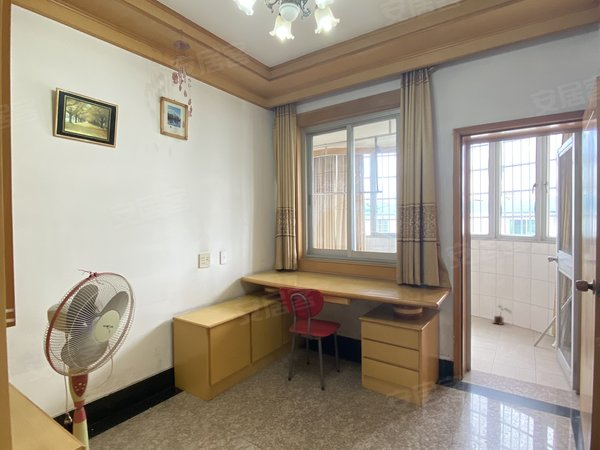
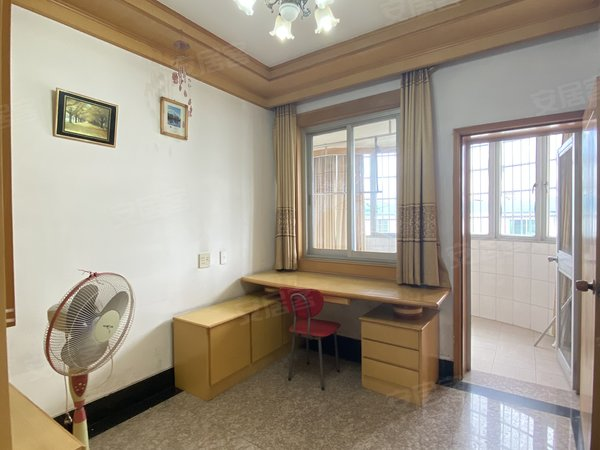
- potted plant [492,304,512,326]
